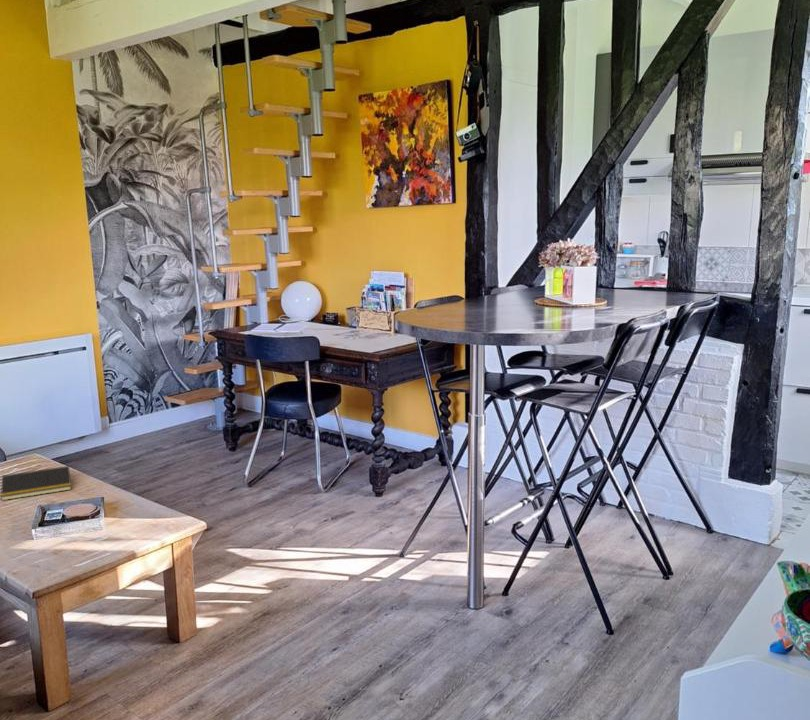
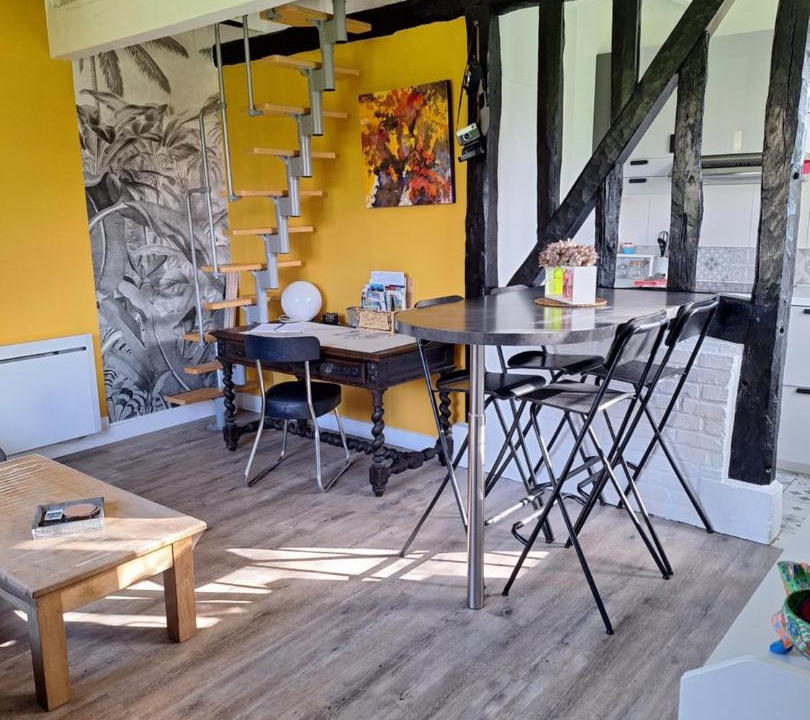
- notepad [0,465,72,501]
